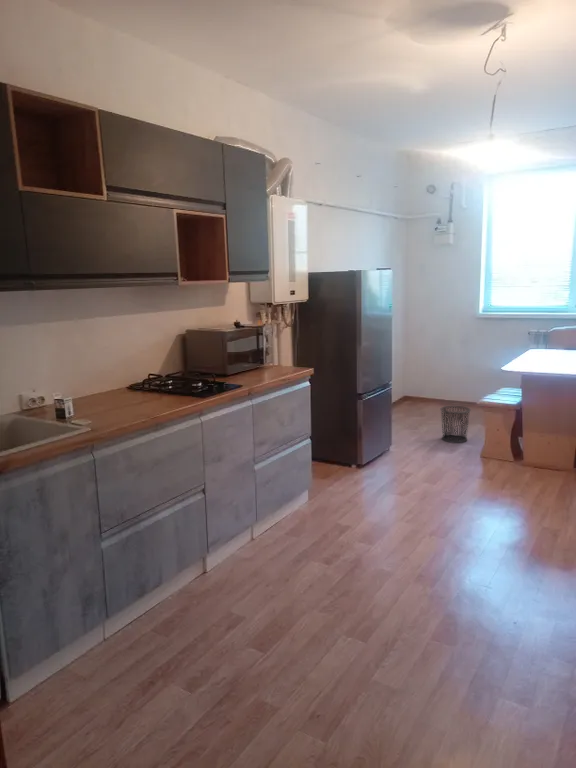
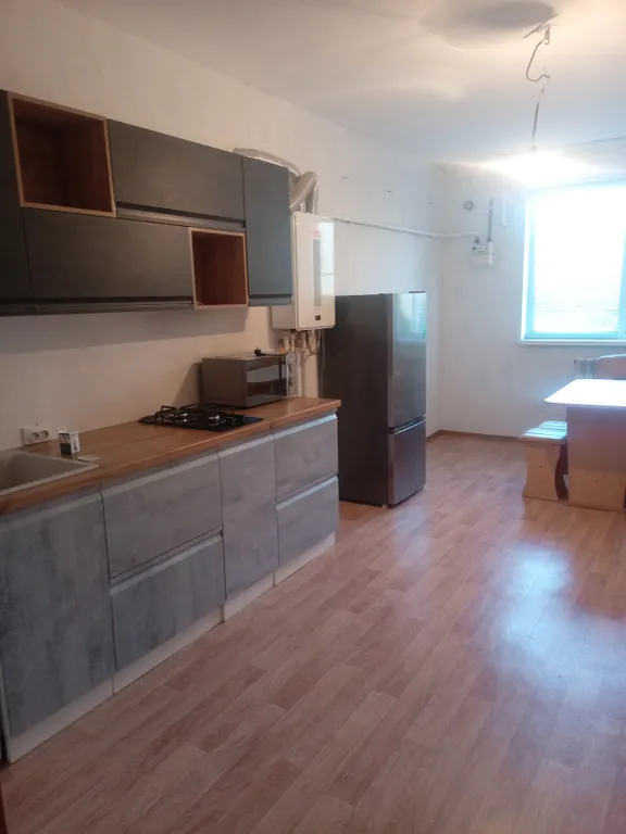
- waste bin [439,405,472,443]
